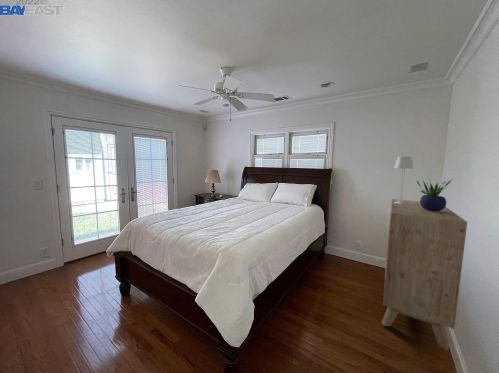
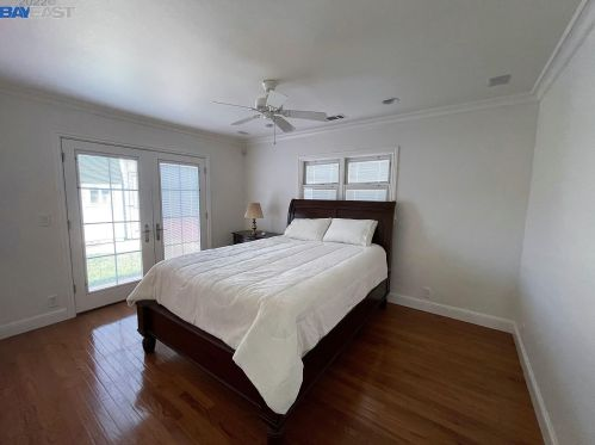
- dresser [380,198,468,351]
- potted plant [415,177,452,211]
- table lamp [393,156,415,205]
